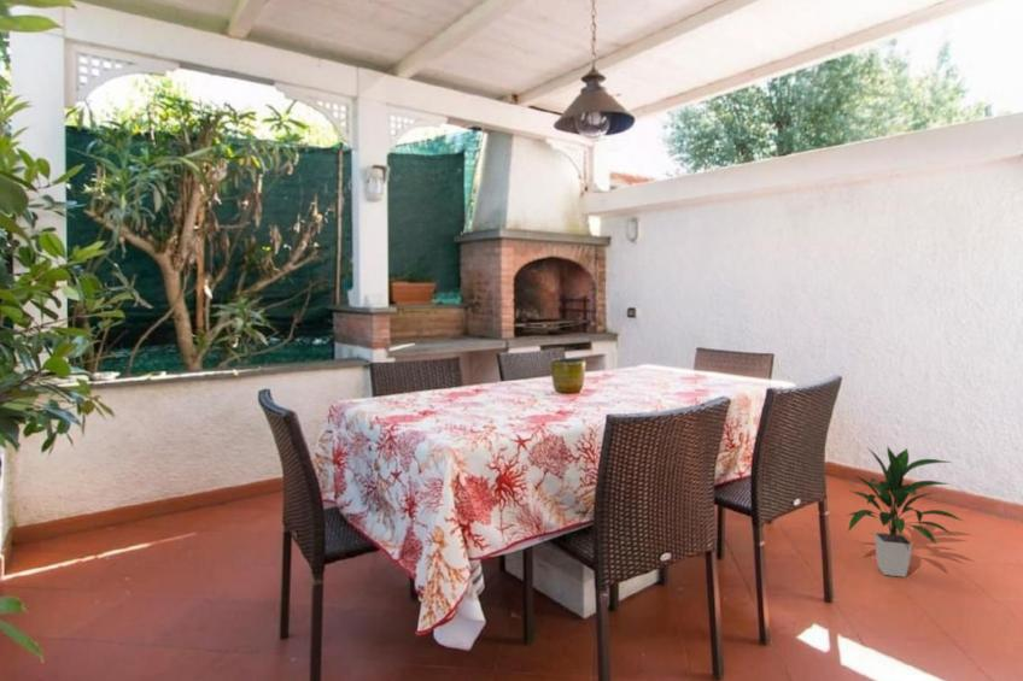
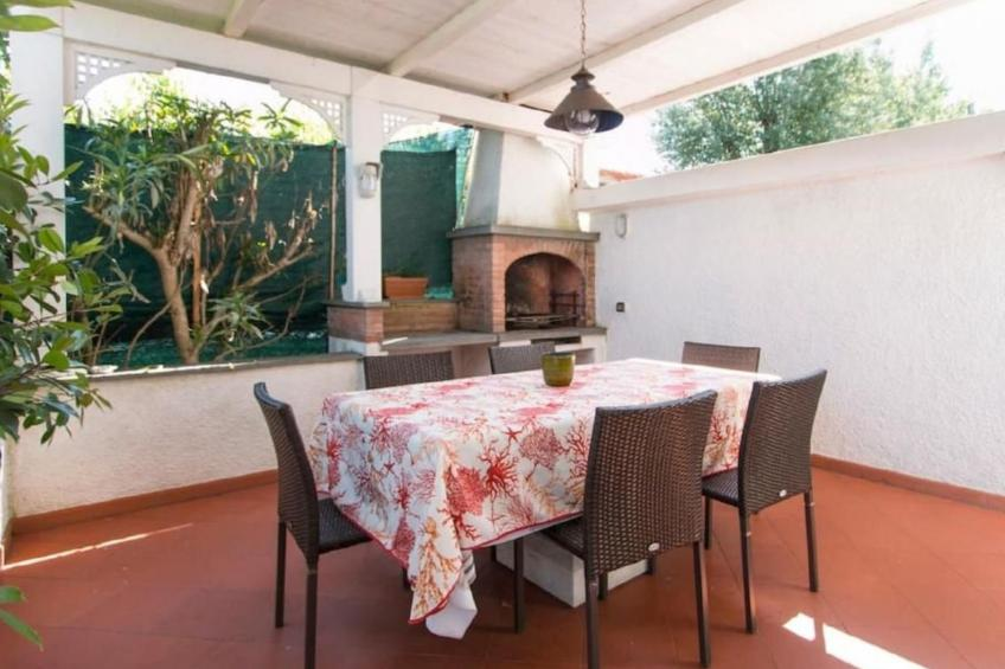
- indoor plant [846,444,964,579]
